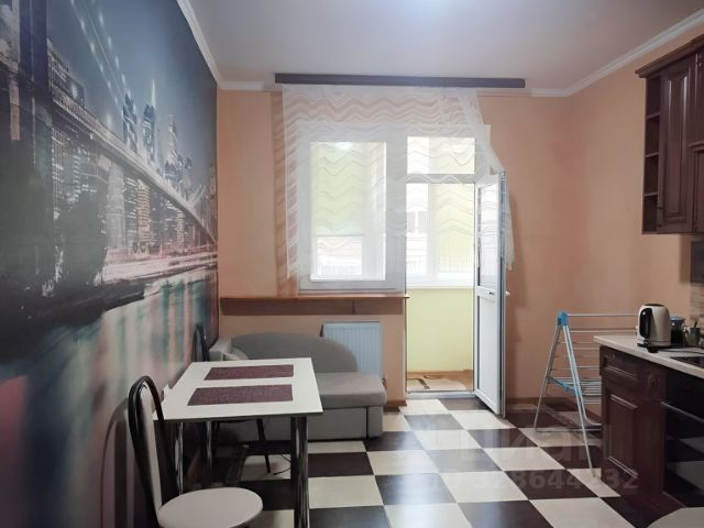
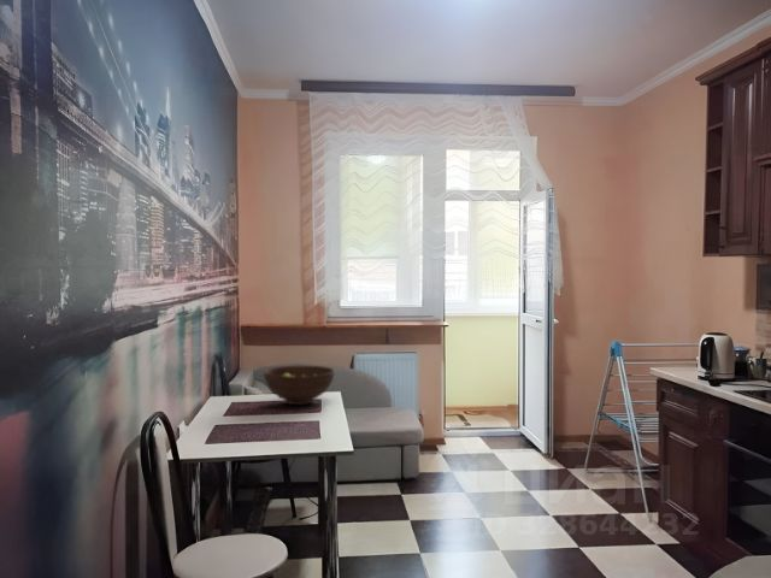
+ fruit bowl [263,365,336,406]
